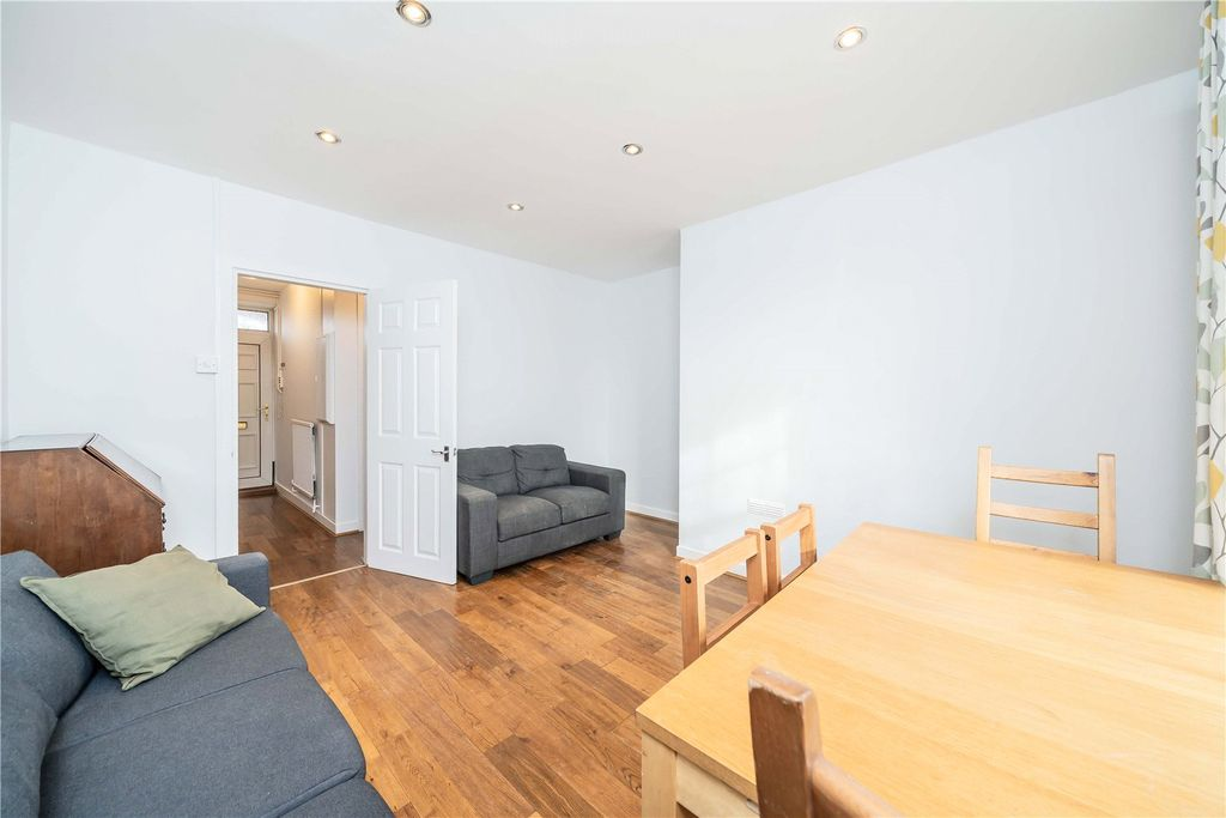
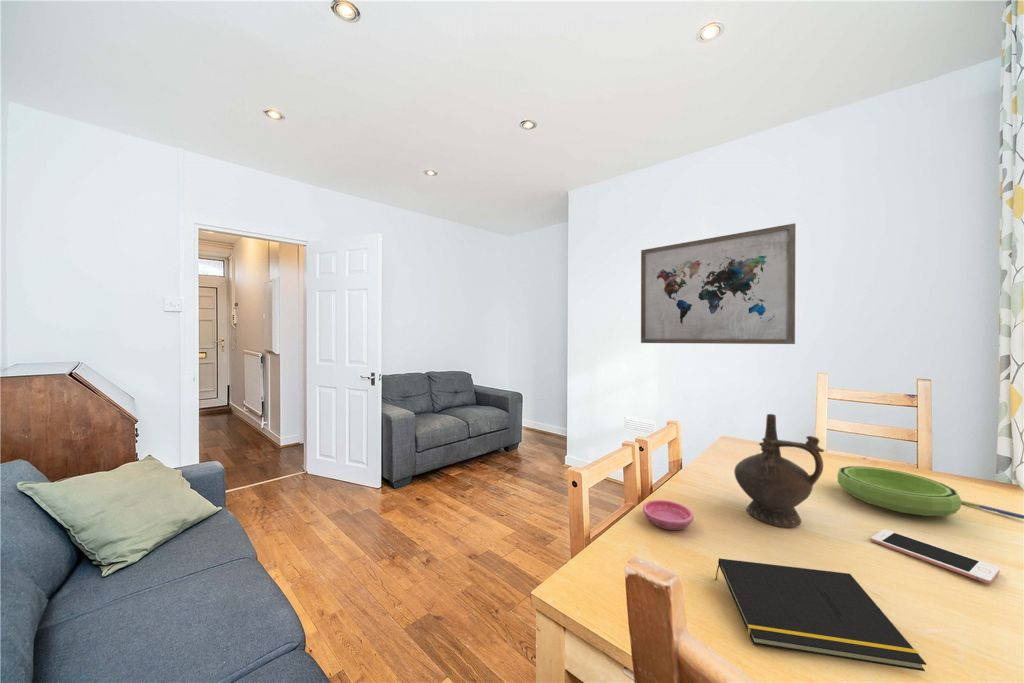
+ wall art [640,222,797,345]
+ notepad [714,557,927,672]
+ bowl [837,465,962,517]
+ ceremonial vessel [733,413,826,528]
+ saucer [642,499,695,531]
+ pen [961,499,1024,520]
+ cell phone [870,528,1001,585]
